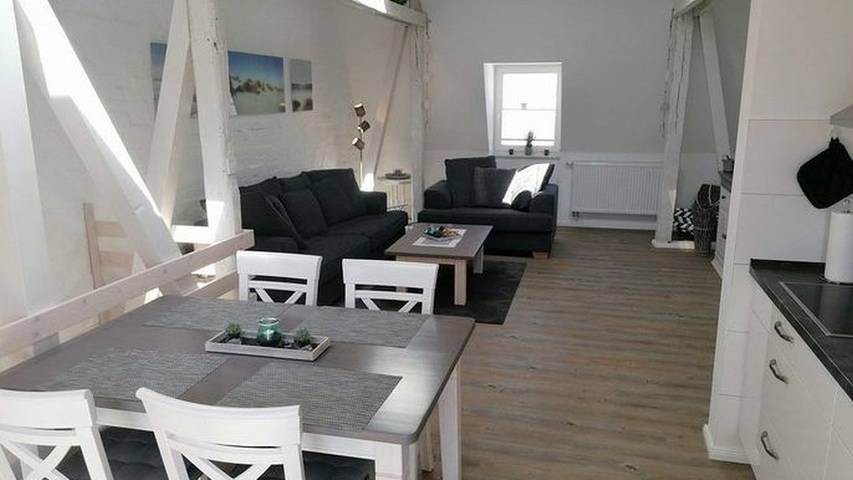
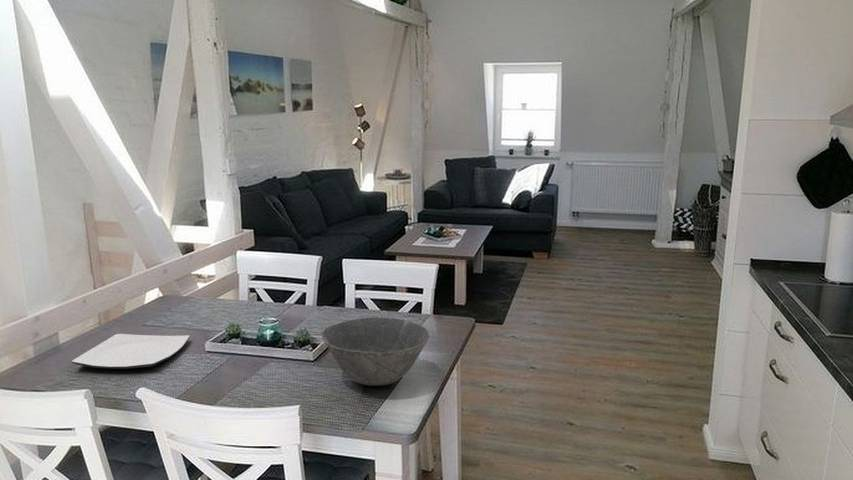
+ bowl [321,317,430,387]
+ plate [71,333,191,370]
